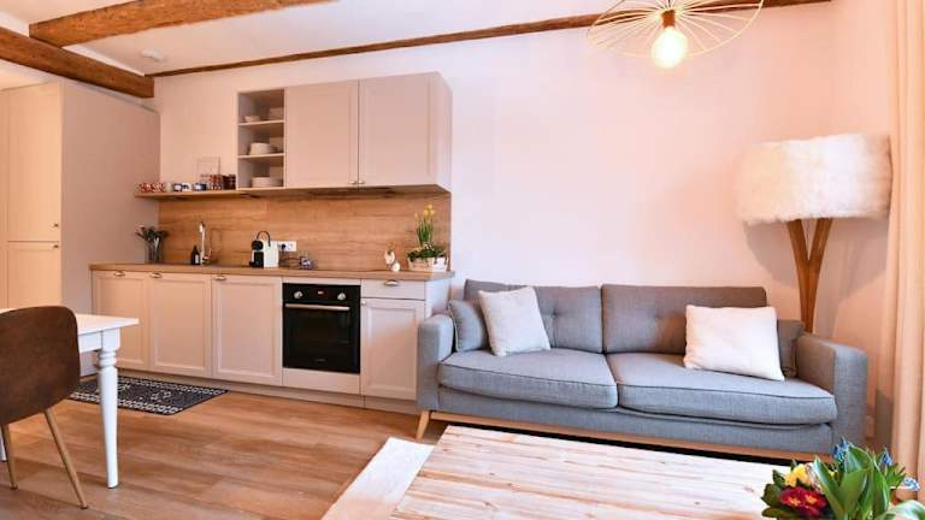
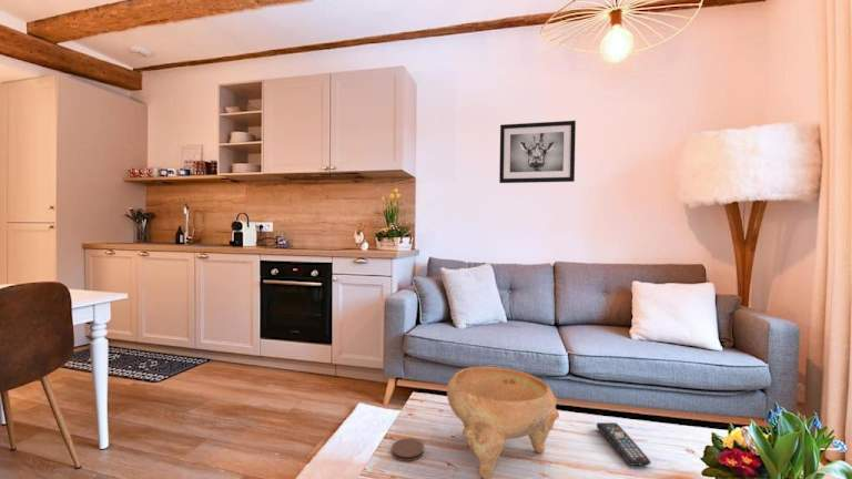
+ wall art [498,120,577,184]
+ decorative bowl [446,366,560,479]
+ remote control [596,421,652,467]
+ coaster [390,437,425,462]
